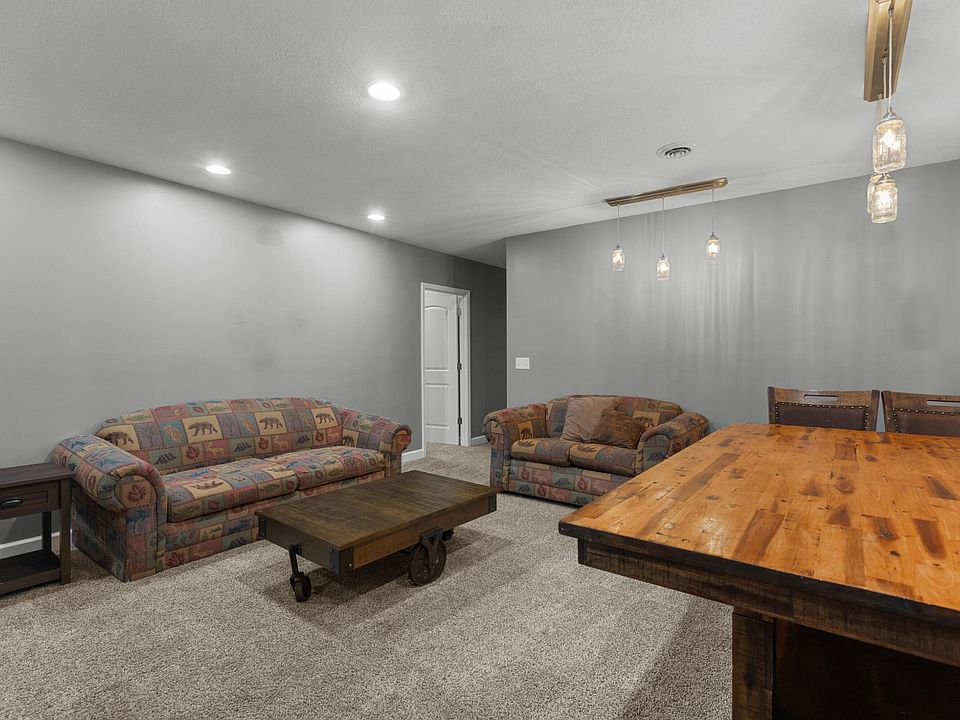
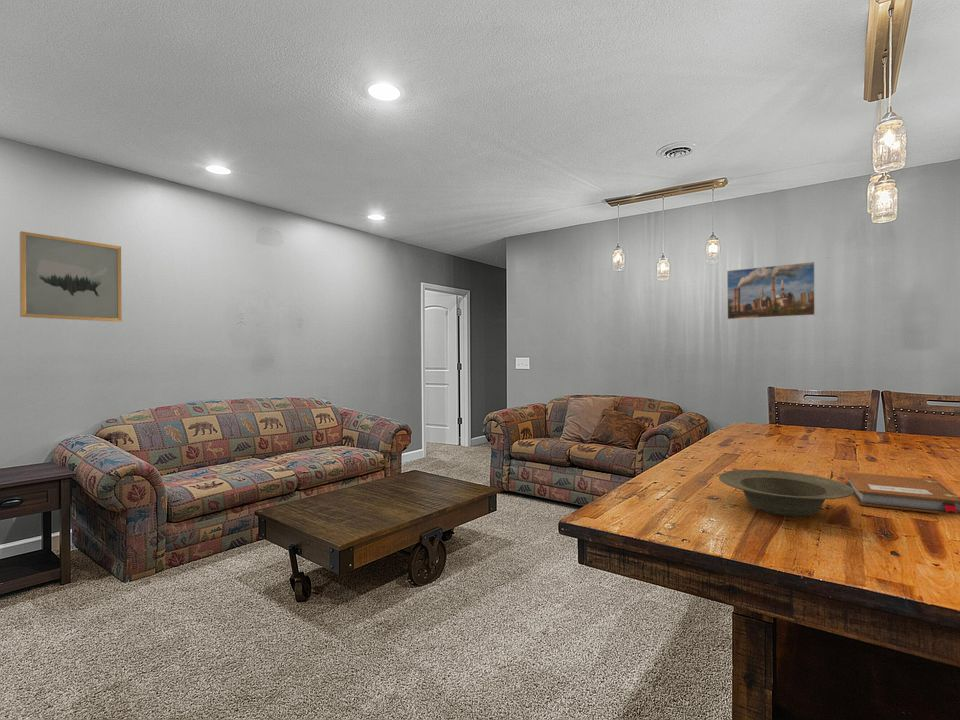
+ notebook [844,471,960,516]
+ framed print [726,261,816,321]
+ wall art [19,230,123,323]
+ bowl [718,469,854,517]
